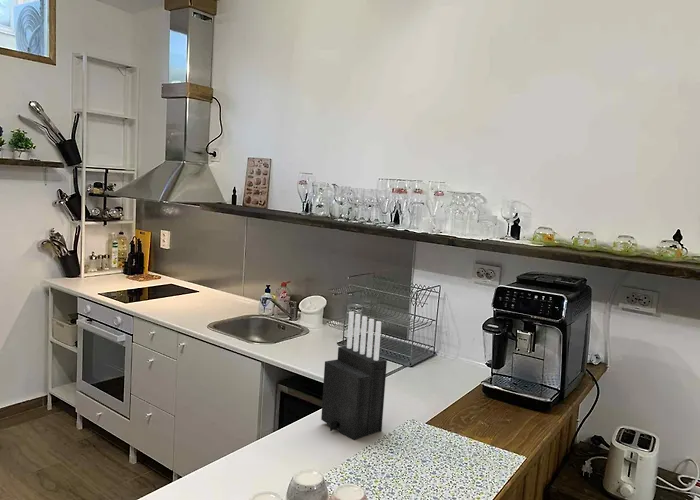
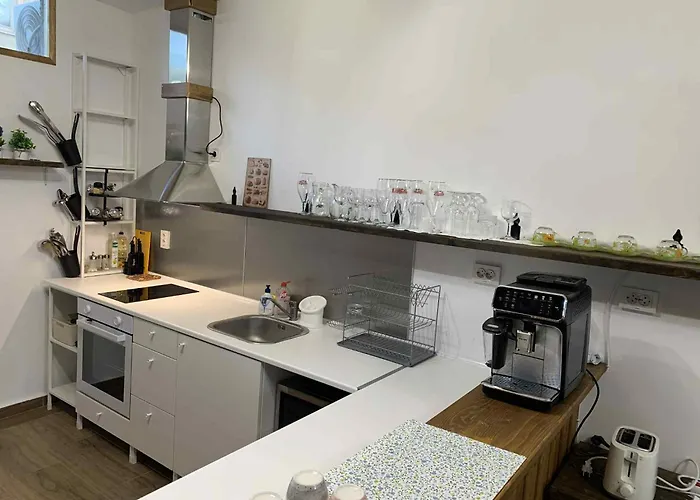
- knife block [320,311,388,441]
